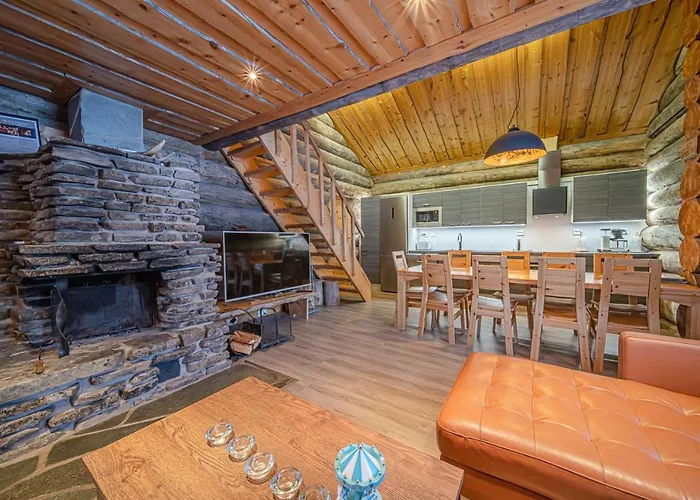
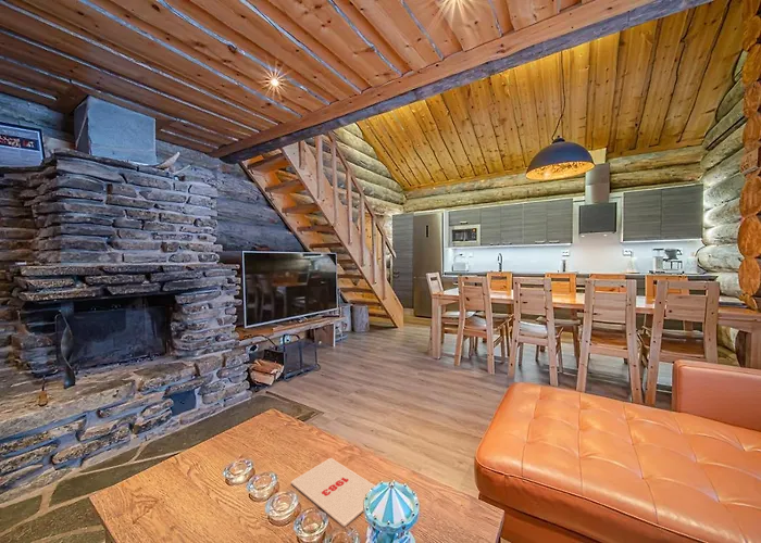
+ magazine [290,457,376,528]
